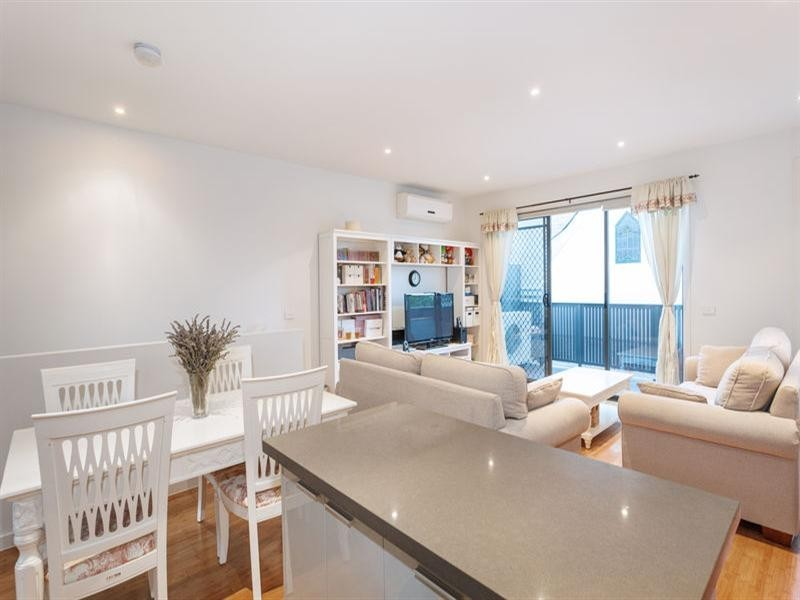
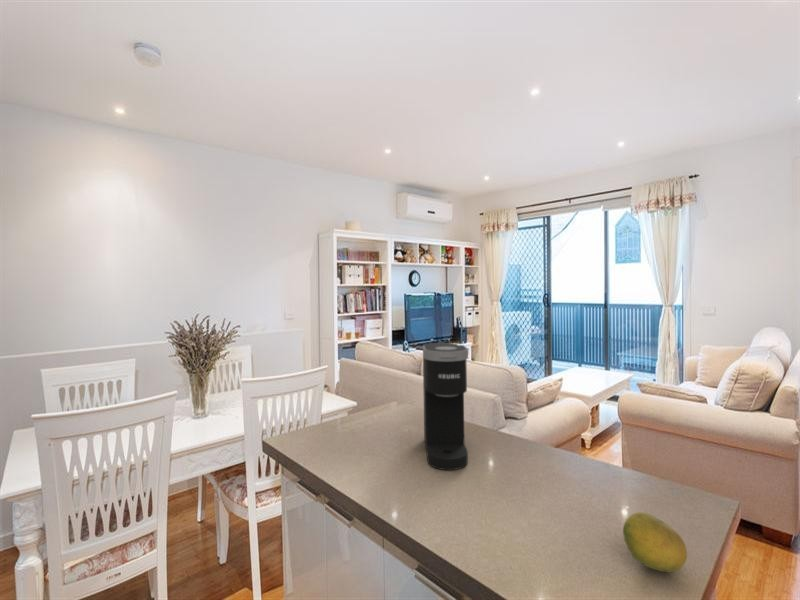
+ fruit [622,511,688,573]
+ coffee maker [422,342,469,471]
